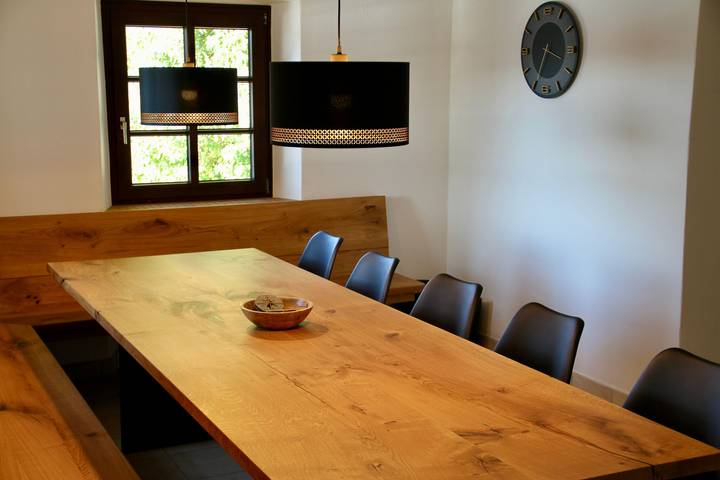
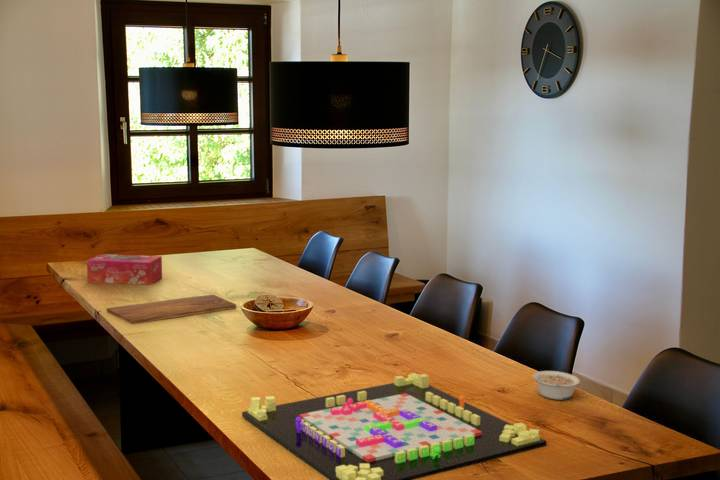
+ legume [532,370,581,401]
+ tissue box [86,253,163,286]
+ gameboard [241,372,548,480]
+ cutting board [106,294,237,325]
